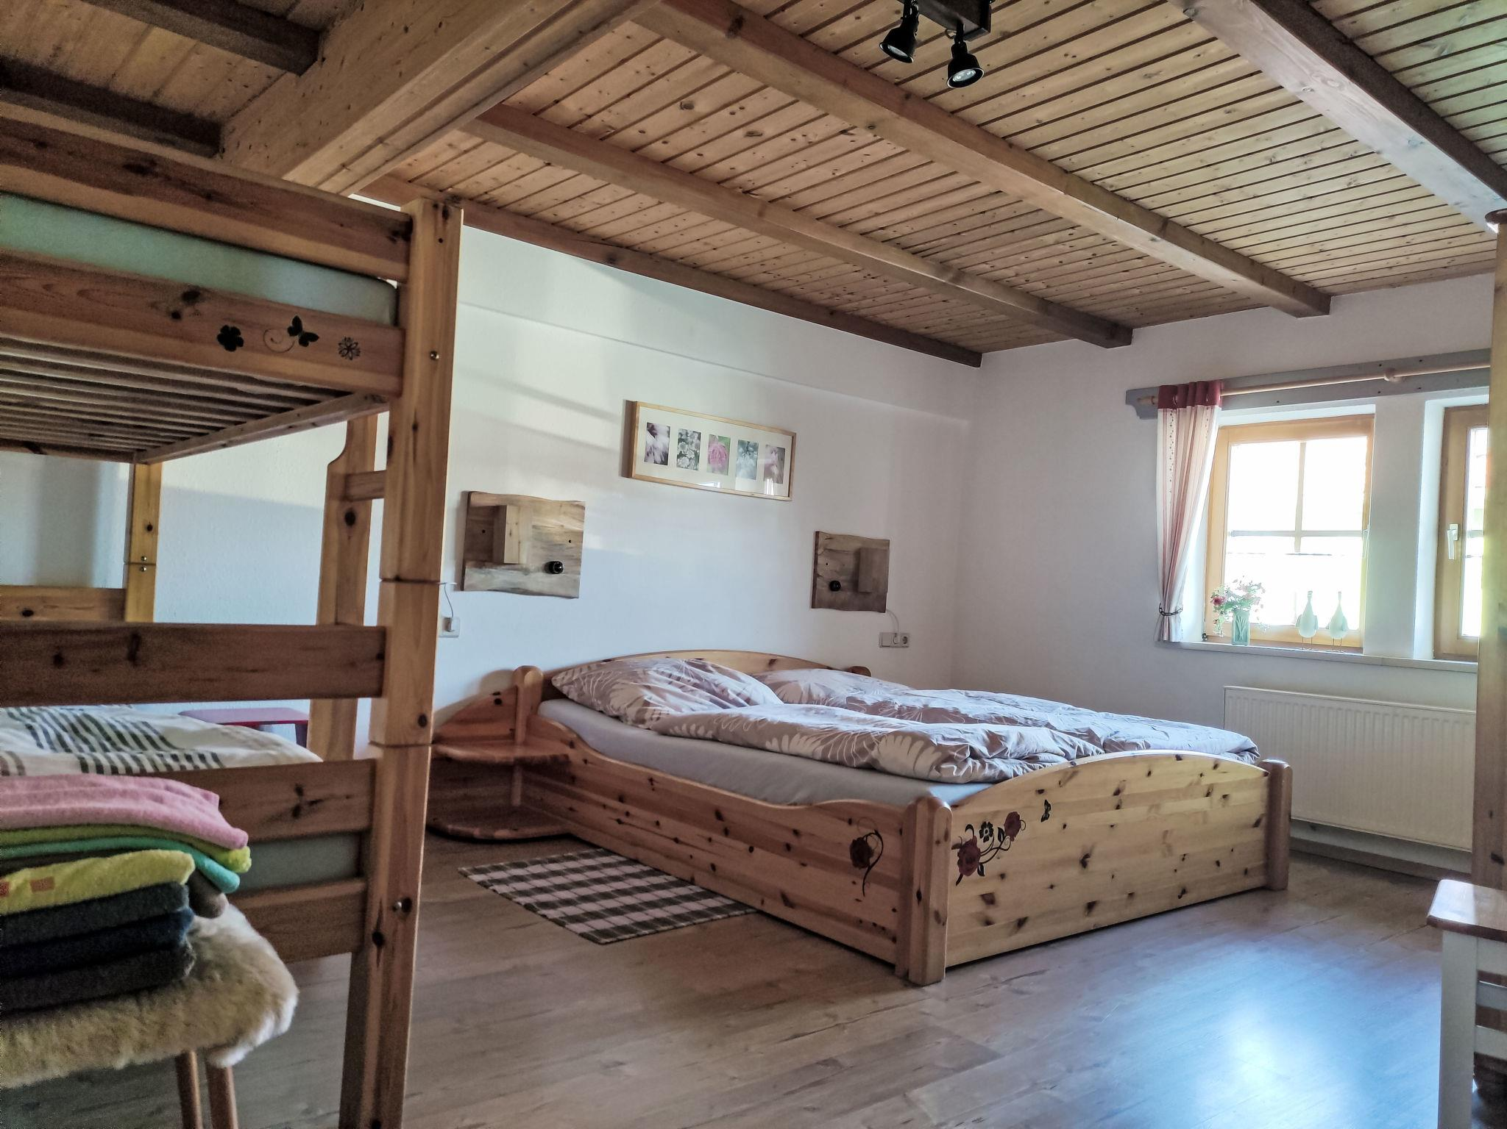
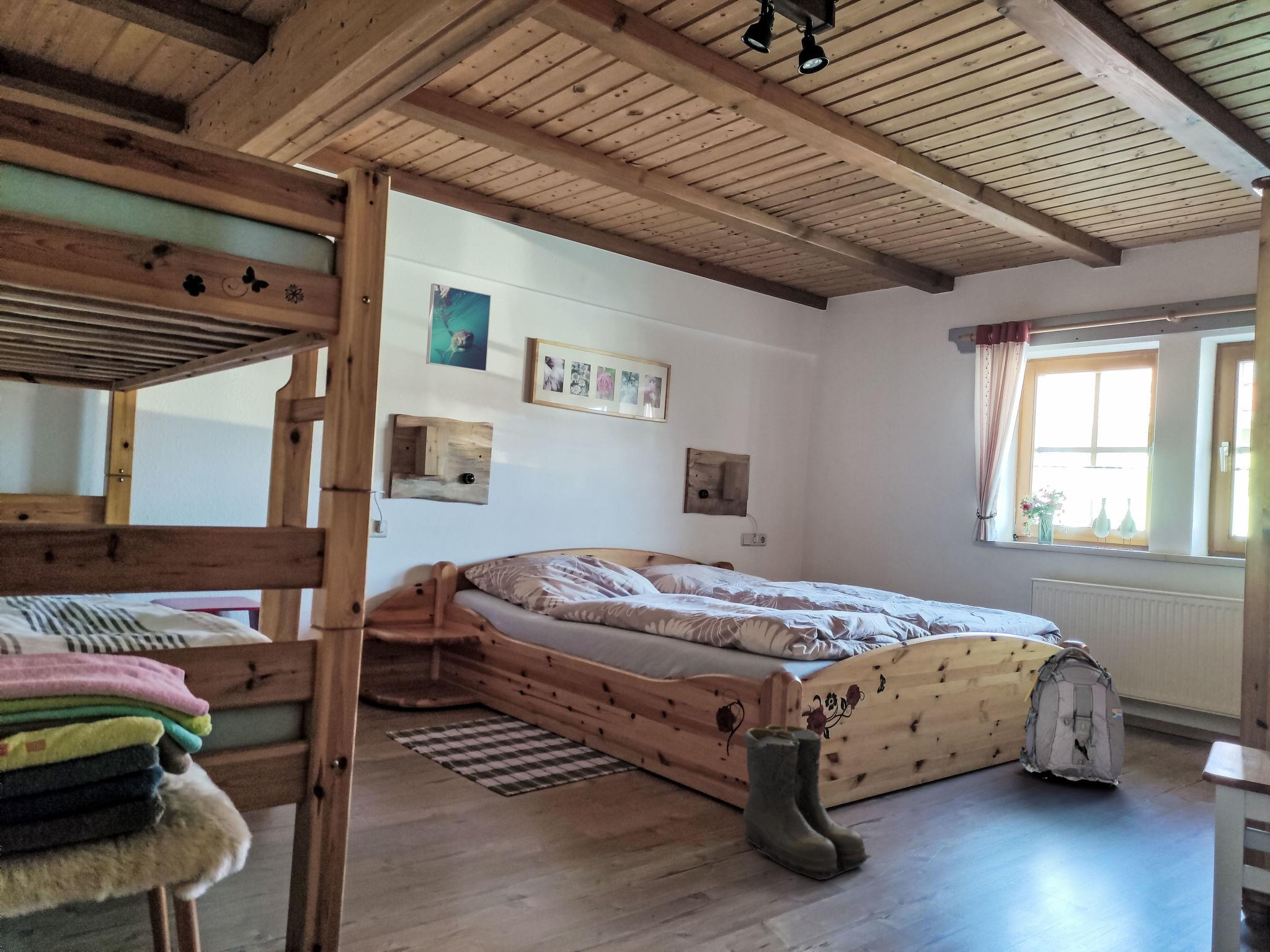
+ boots [742,724,873,881]
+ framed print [425,283,492,372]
+ backpack [1018,646,1127,787]
